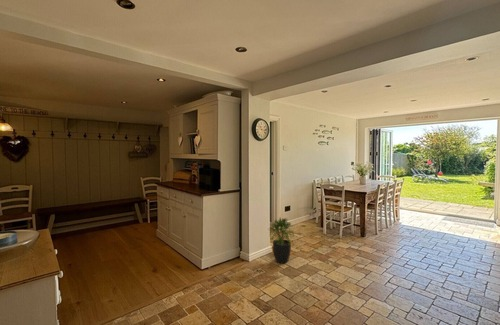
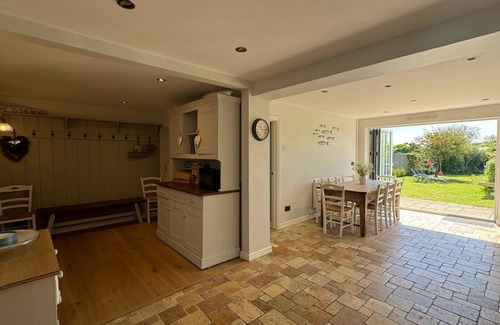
- potted plant [268,216,297,265]
